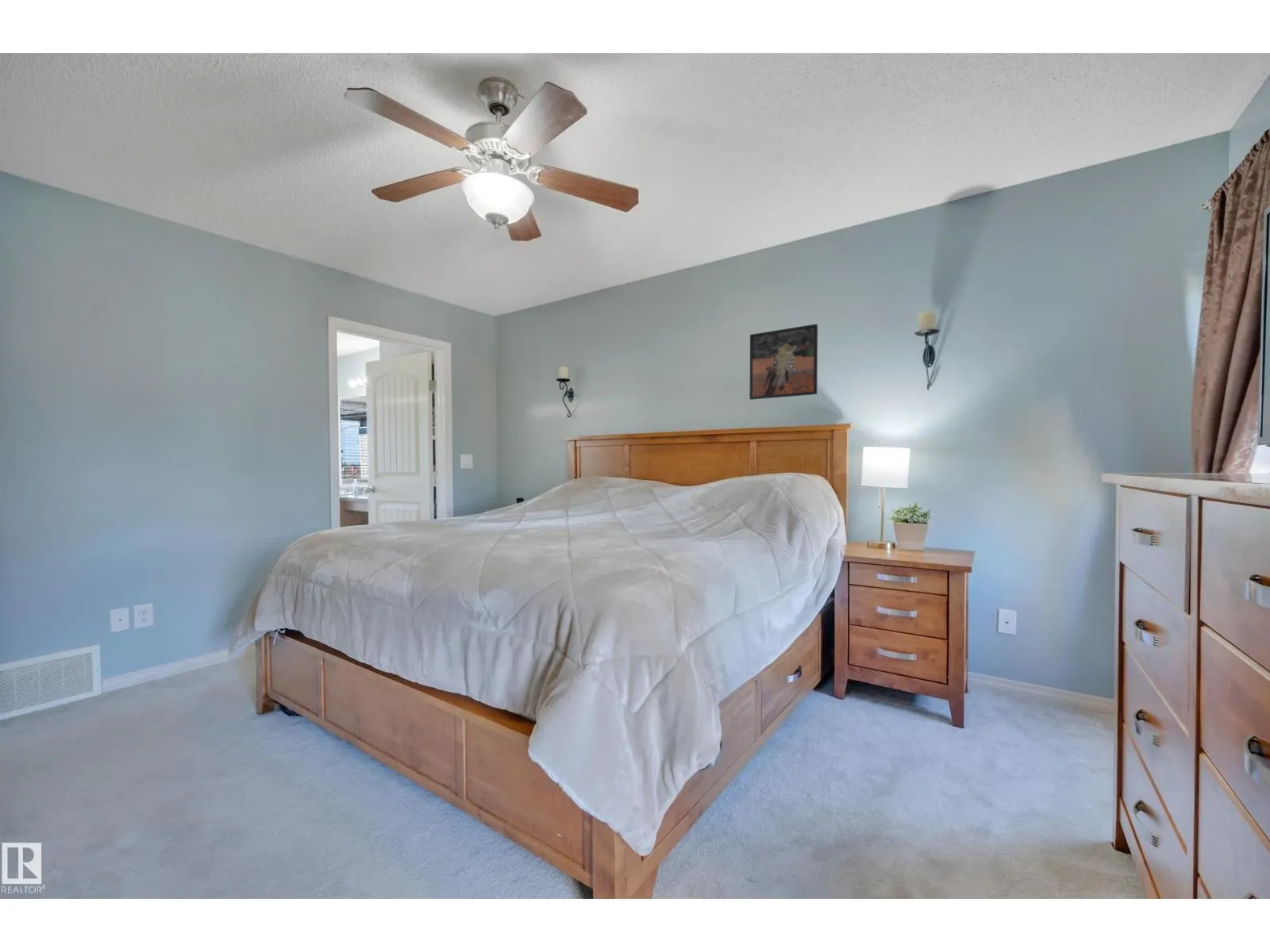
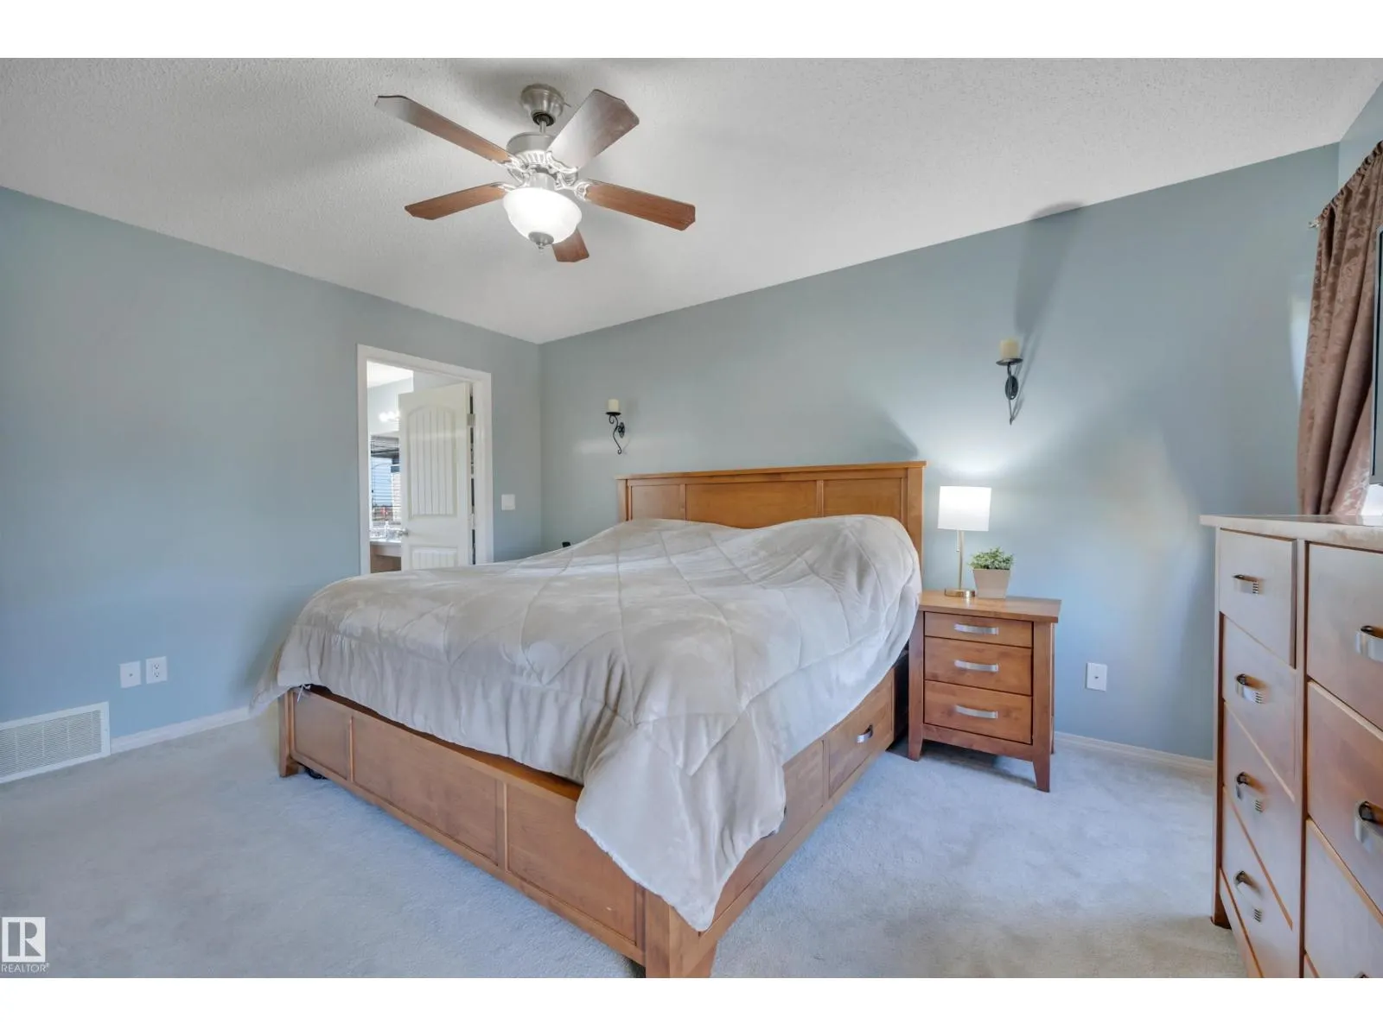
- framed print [749,323,818,401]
